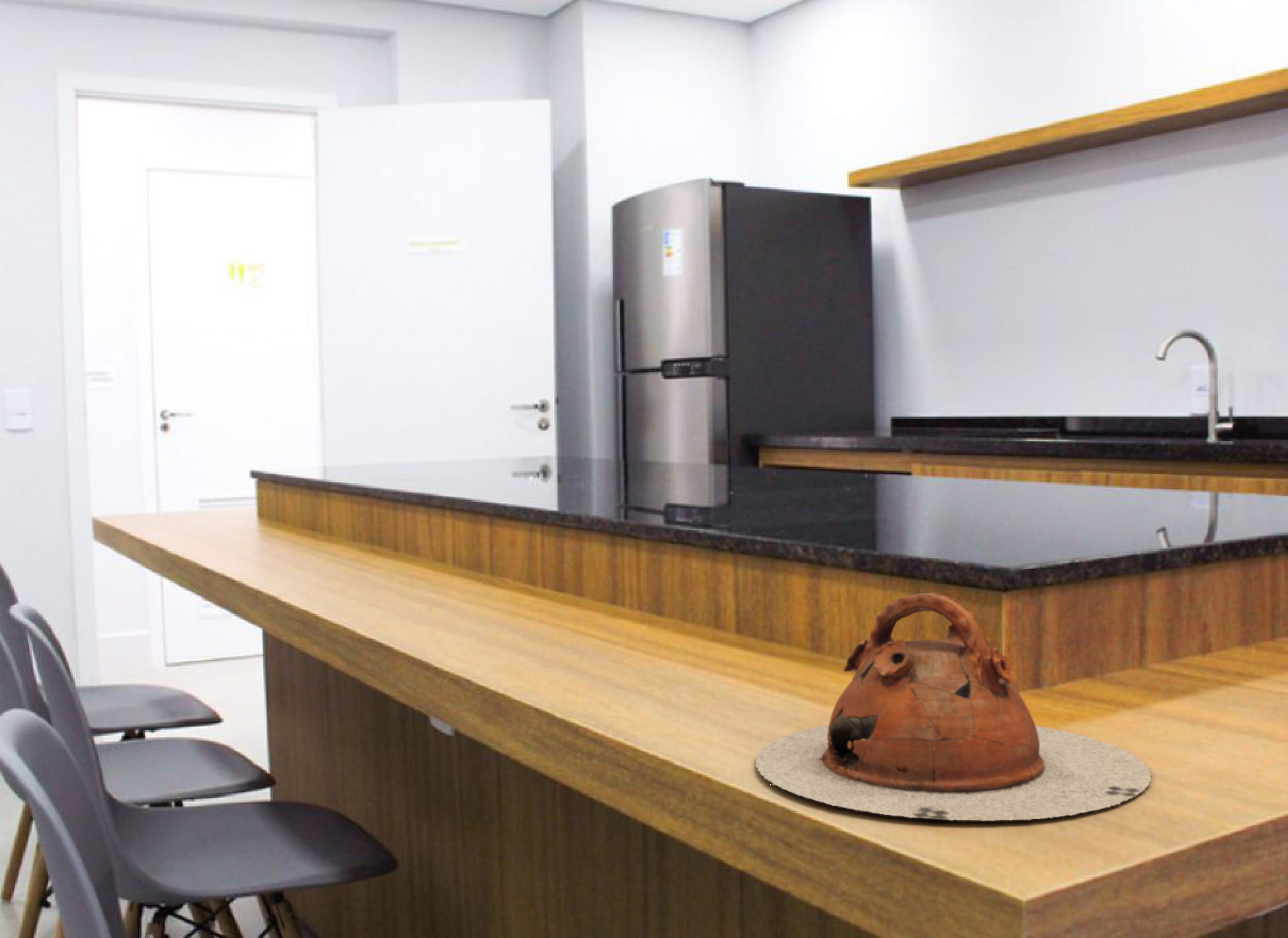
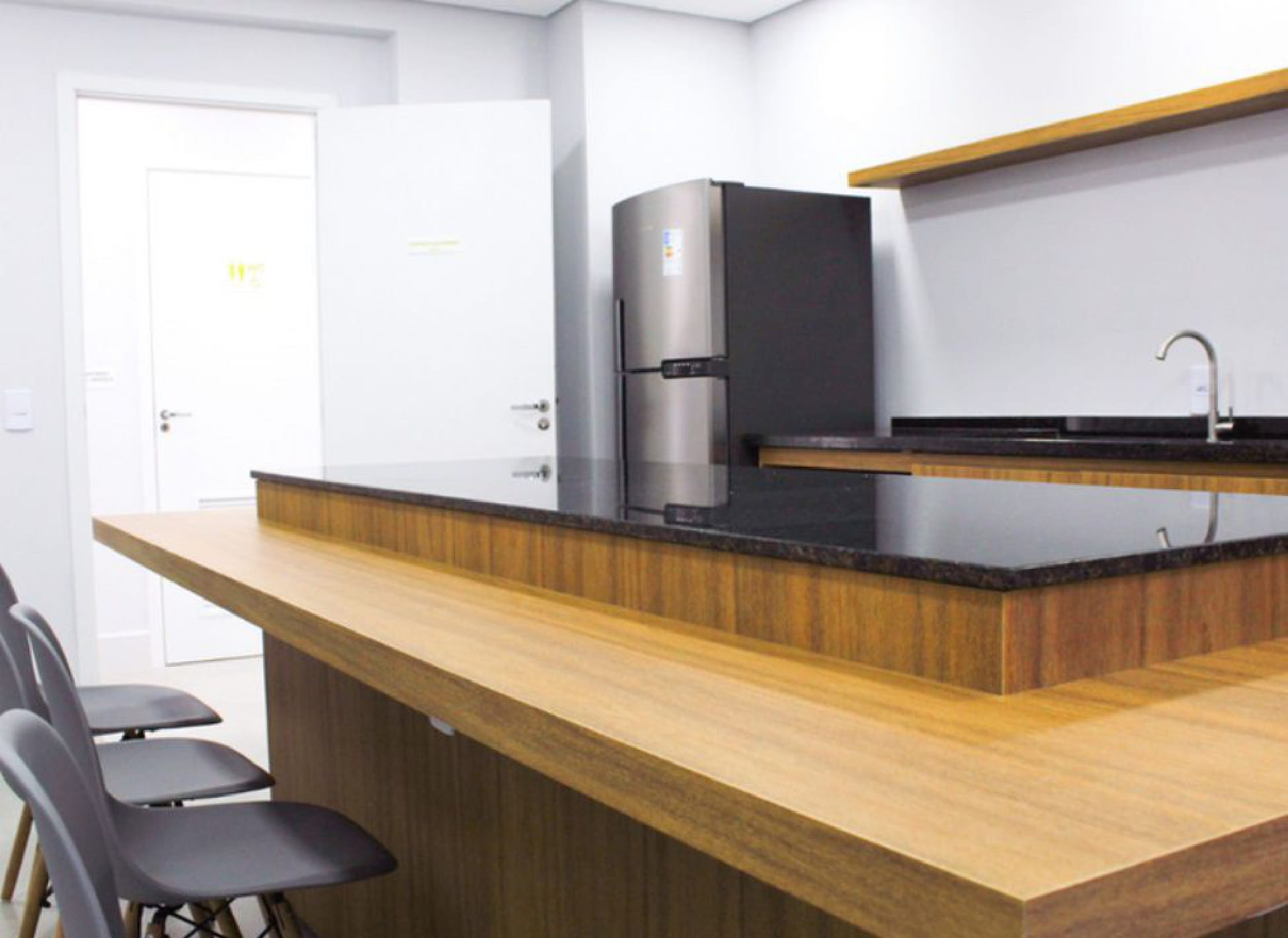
- teapot [754,592,1152,822]
